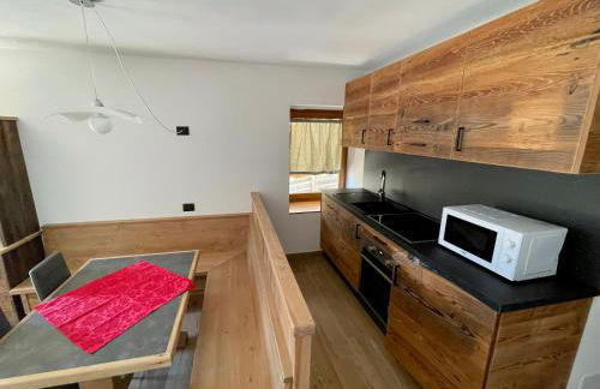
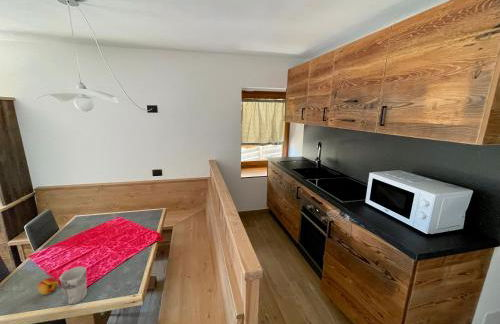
+ cup [58,266,88,305]
+ fruit [36,277,59,296]
